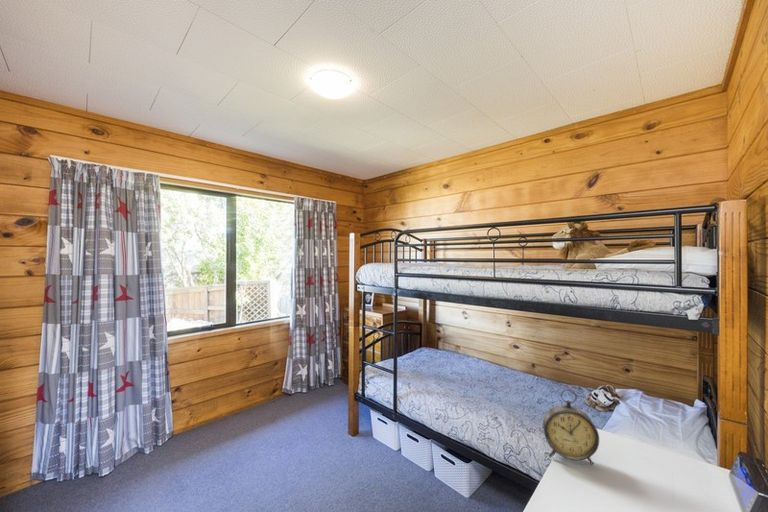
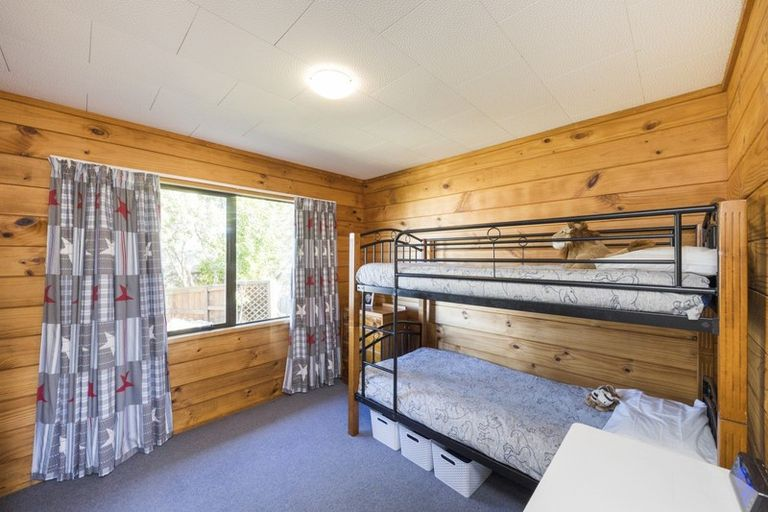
- alarm clock [542,388,600,466]
